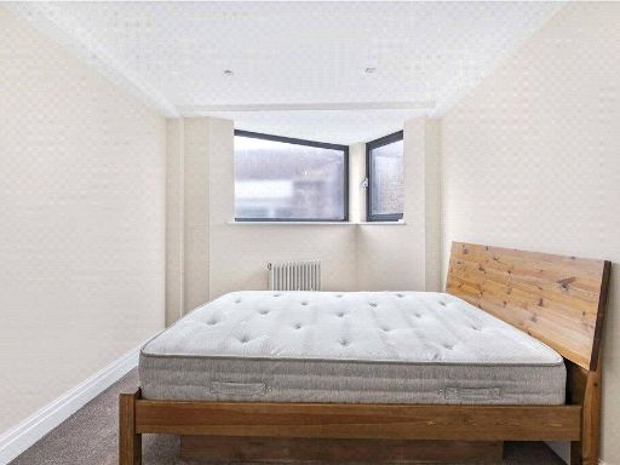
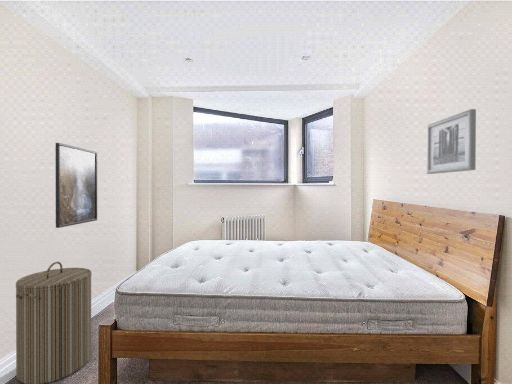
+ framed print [55,142,98,229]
+ wall art [426,108,477,175]
+ laundry hamper [14,261,93,384]
